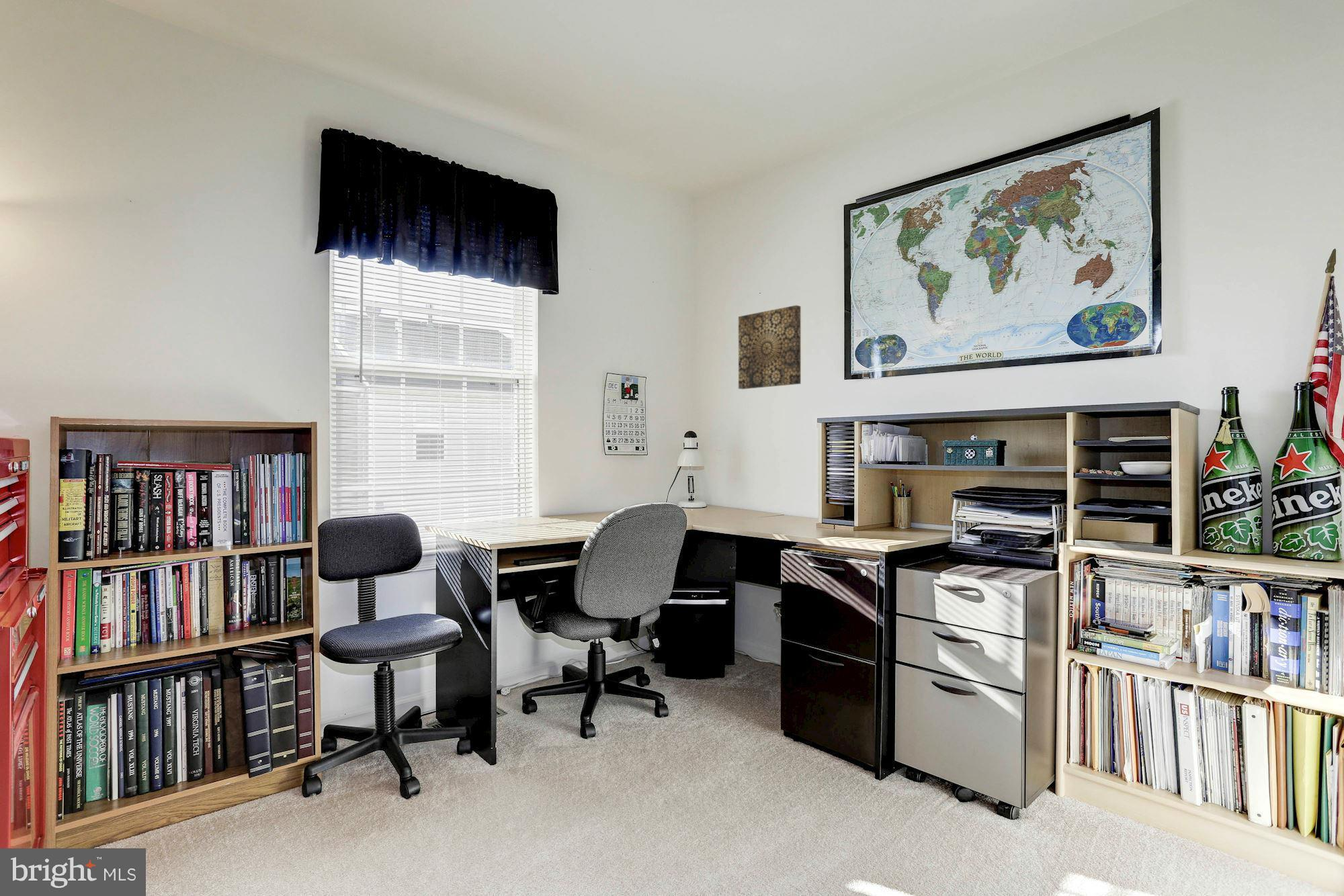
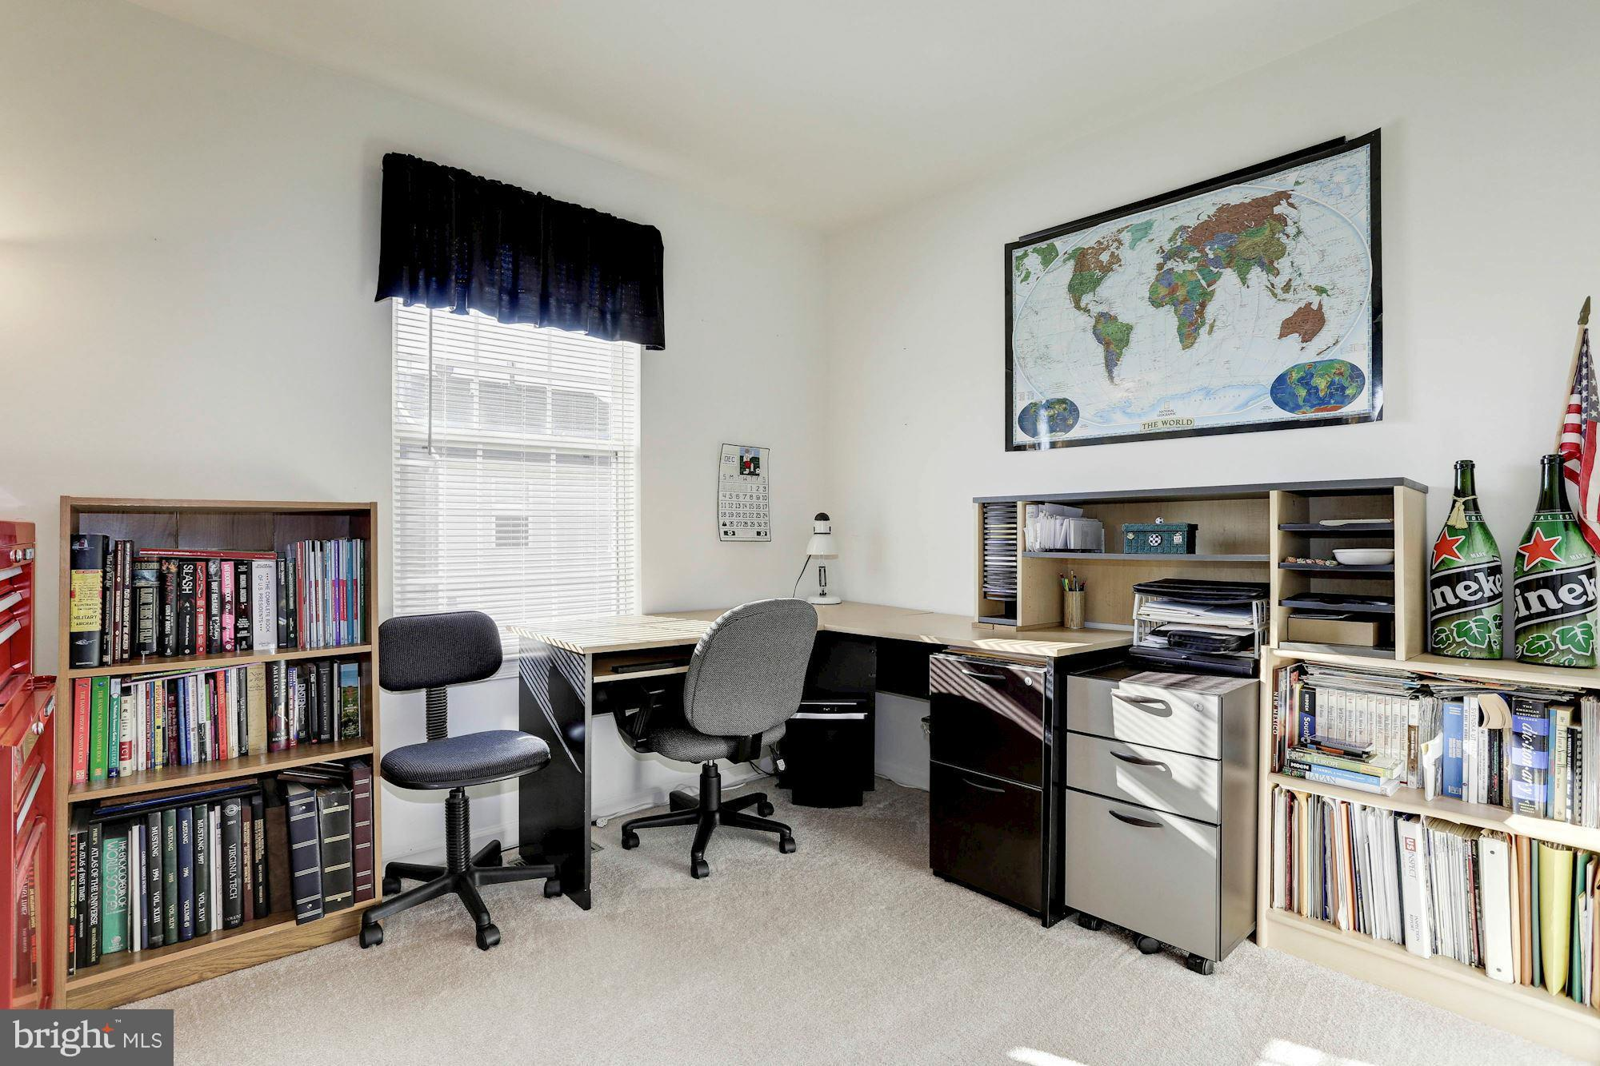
- wall art [738,304,802,390]
